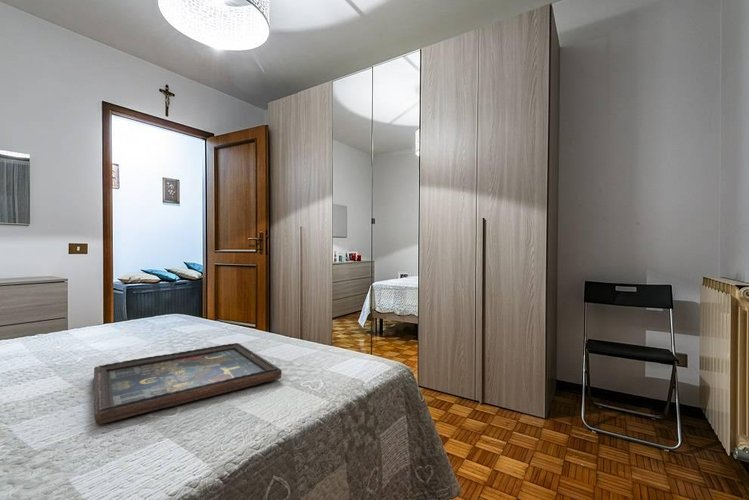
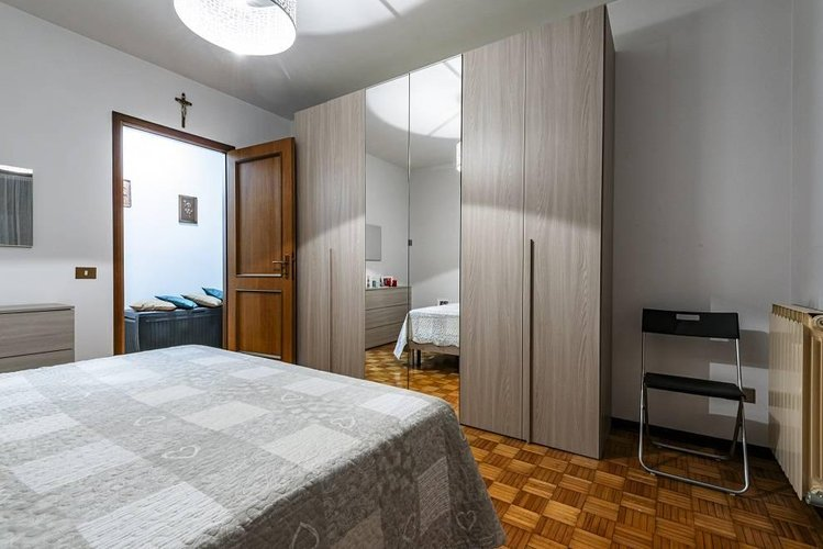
- decorative tray [93,342,283,426]
